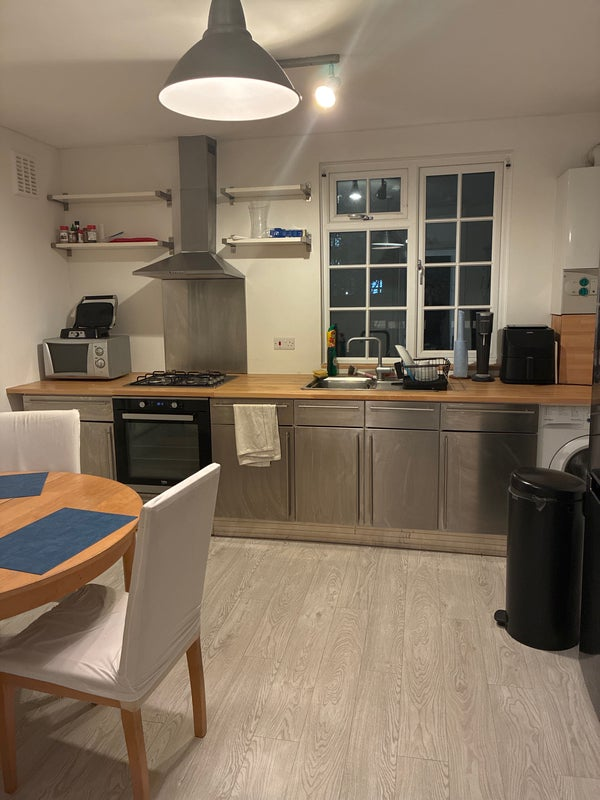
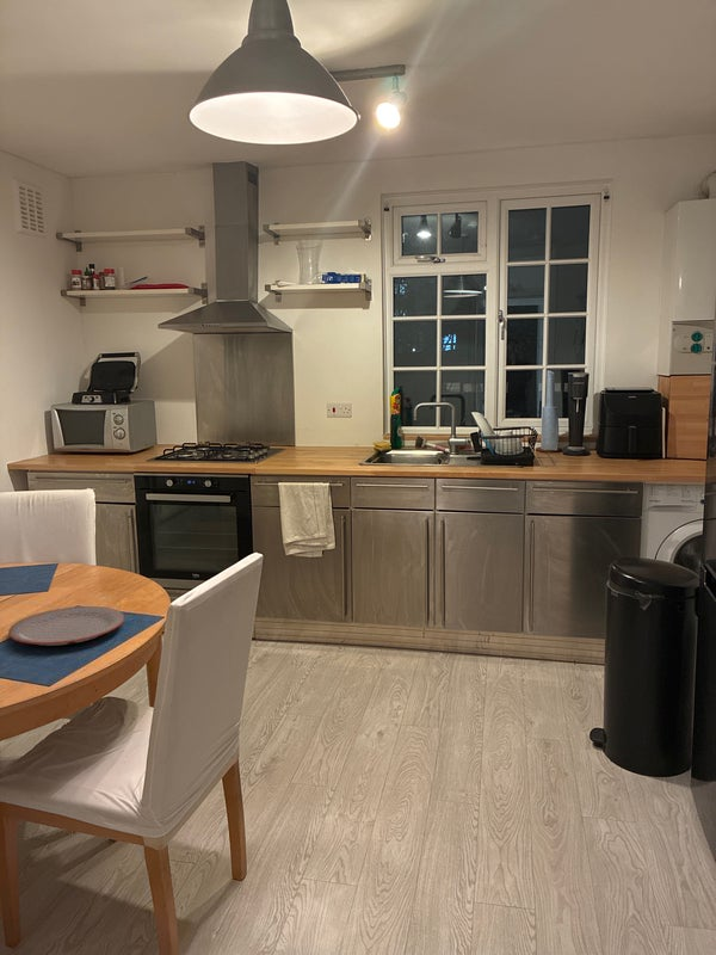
+ plate [7,605,125,647]
